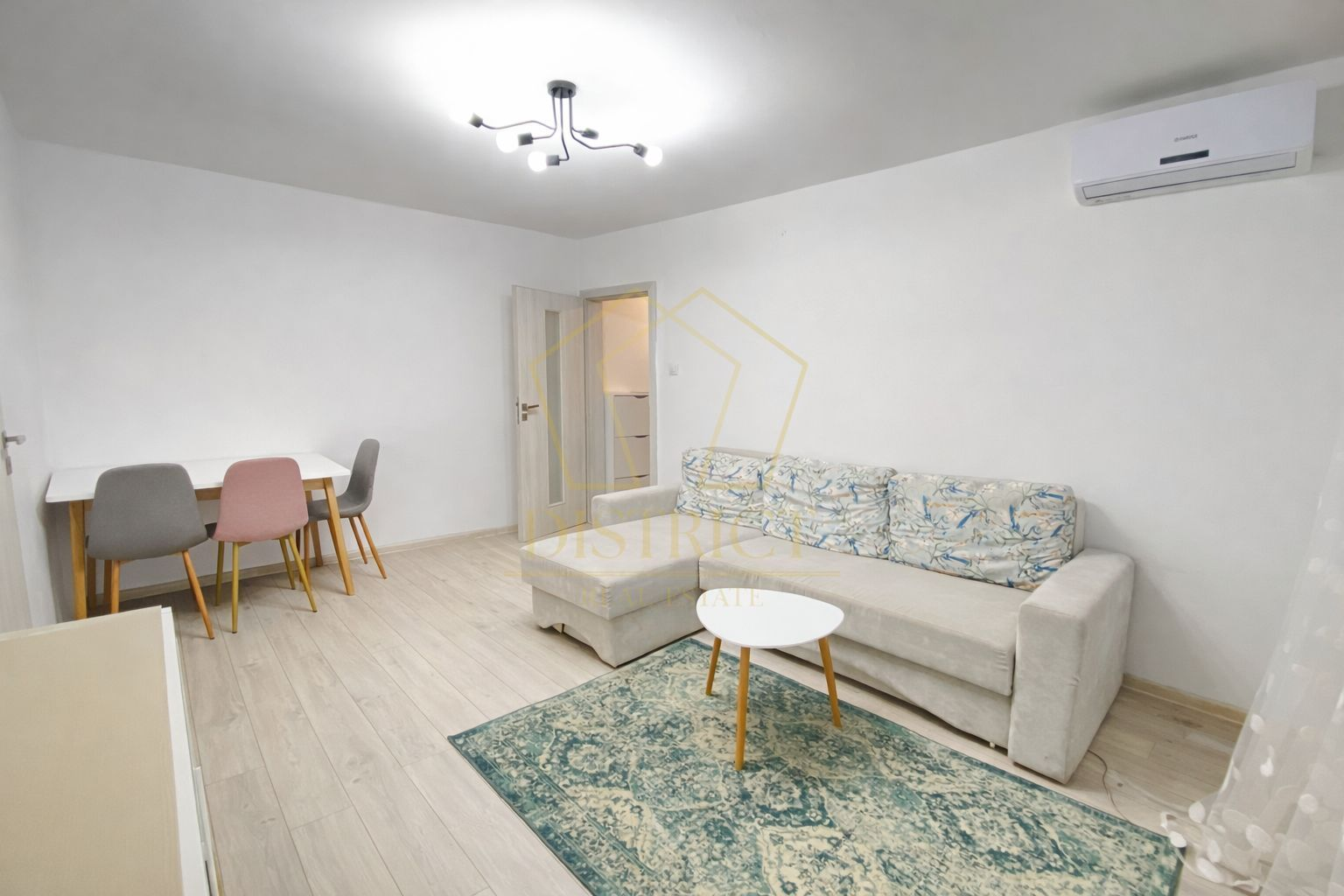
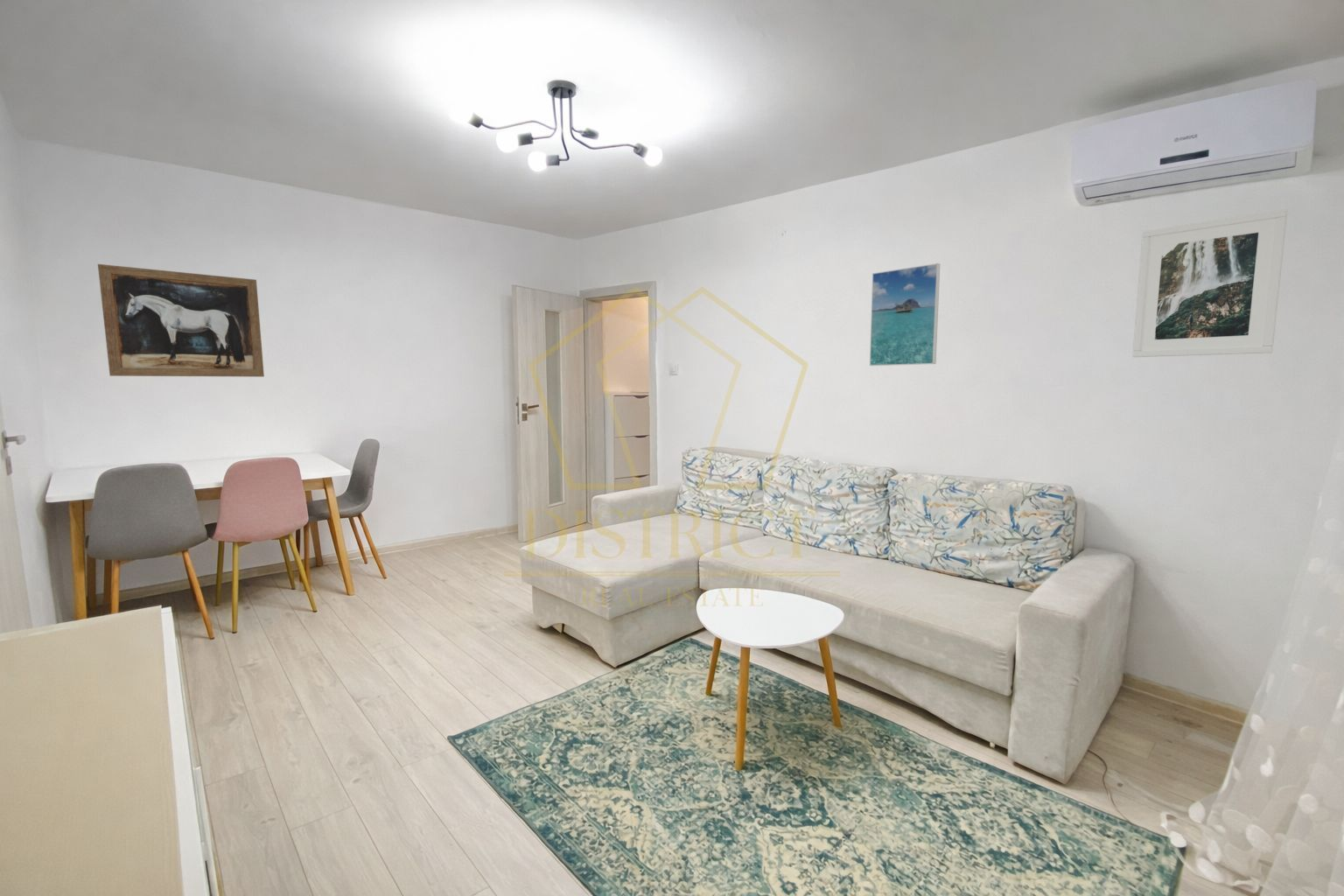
+ wall art [97,263,265,378]
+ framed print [1131,208,1288,358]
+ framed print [869,262,941,367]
